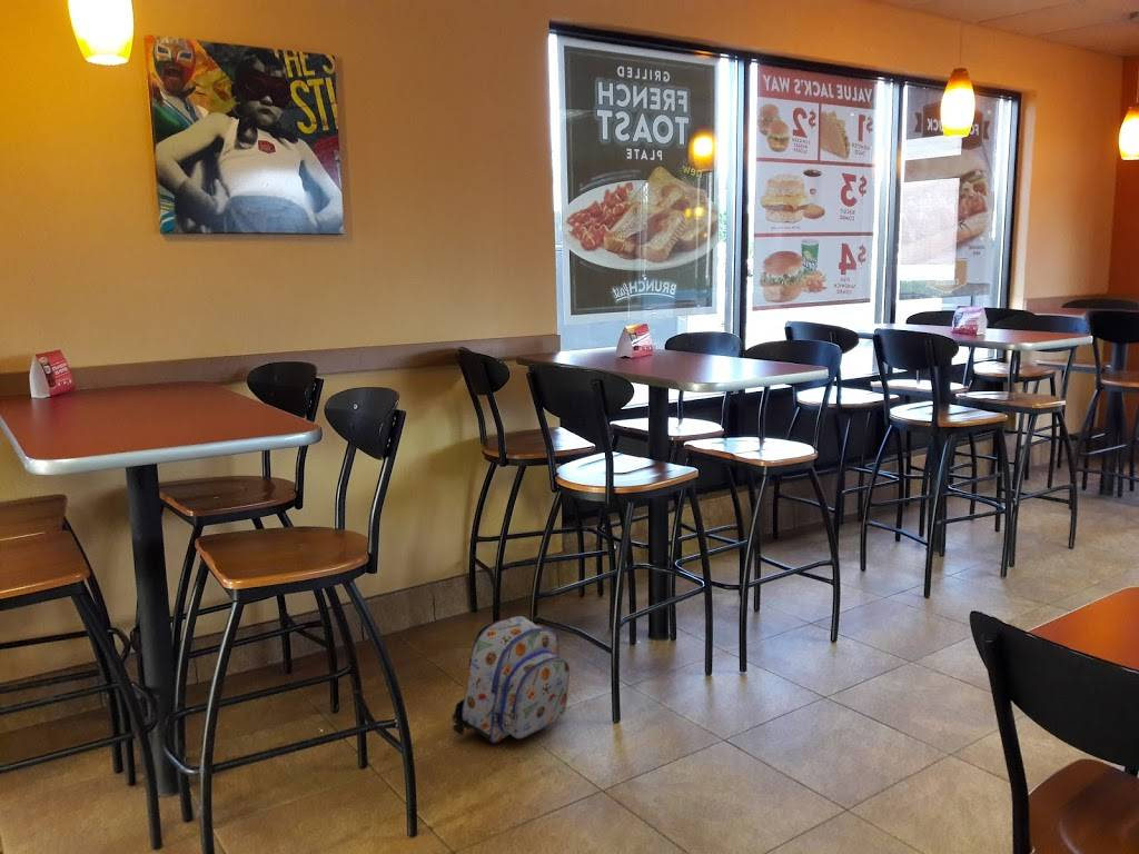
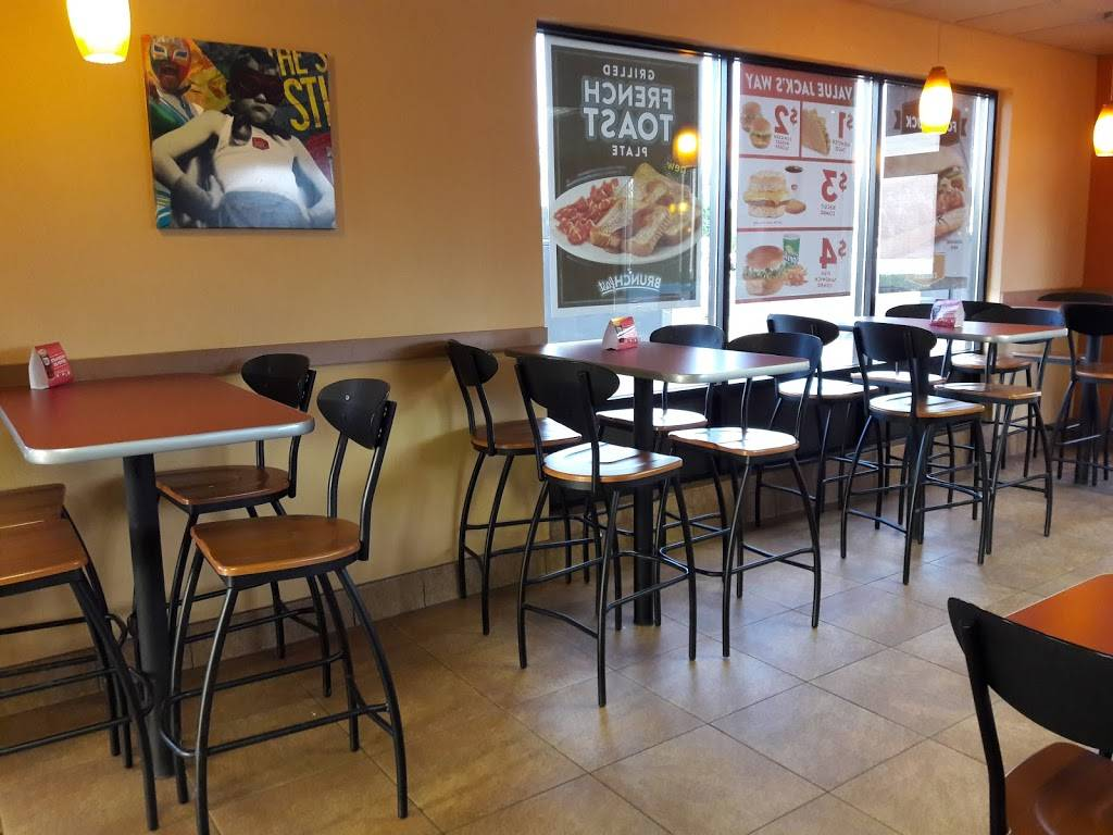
- backpack [450,615,571,744]
